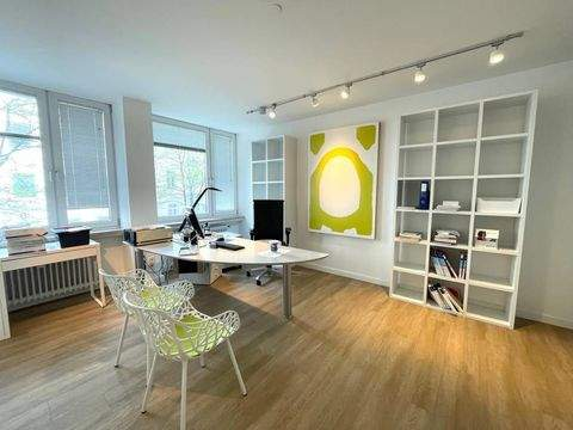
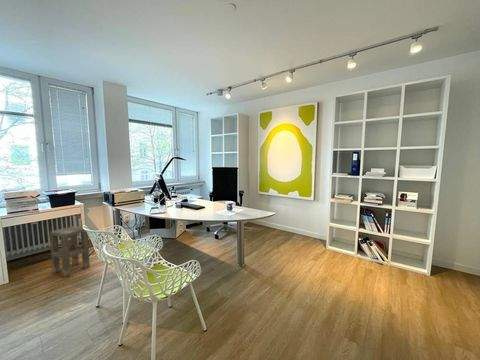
+ side table [49,225,90,278]
